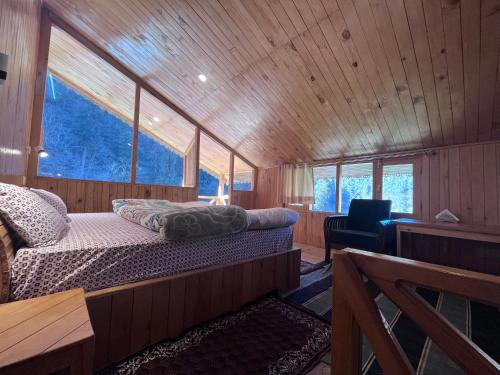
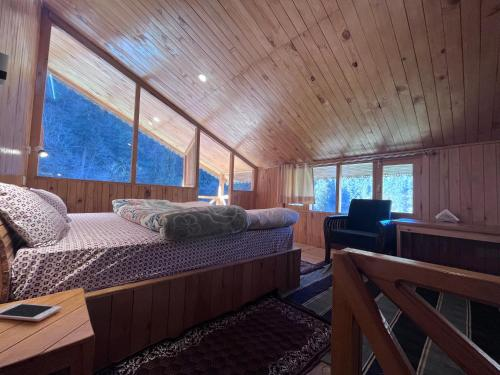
+ cell phone [0,302,63,322]
